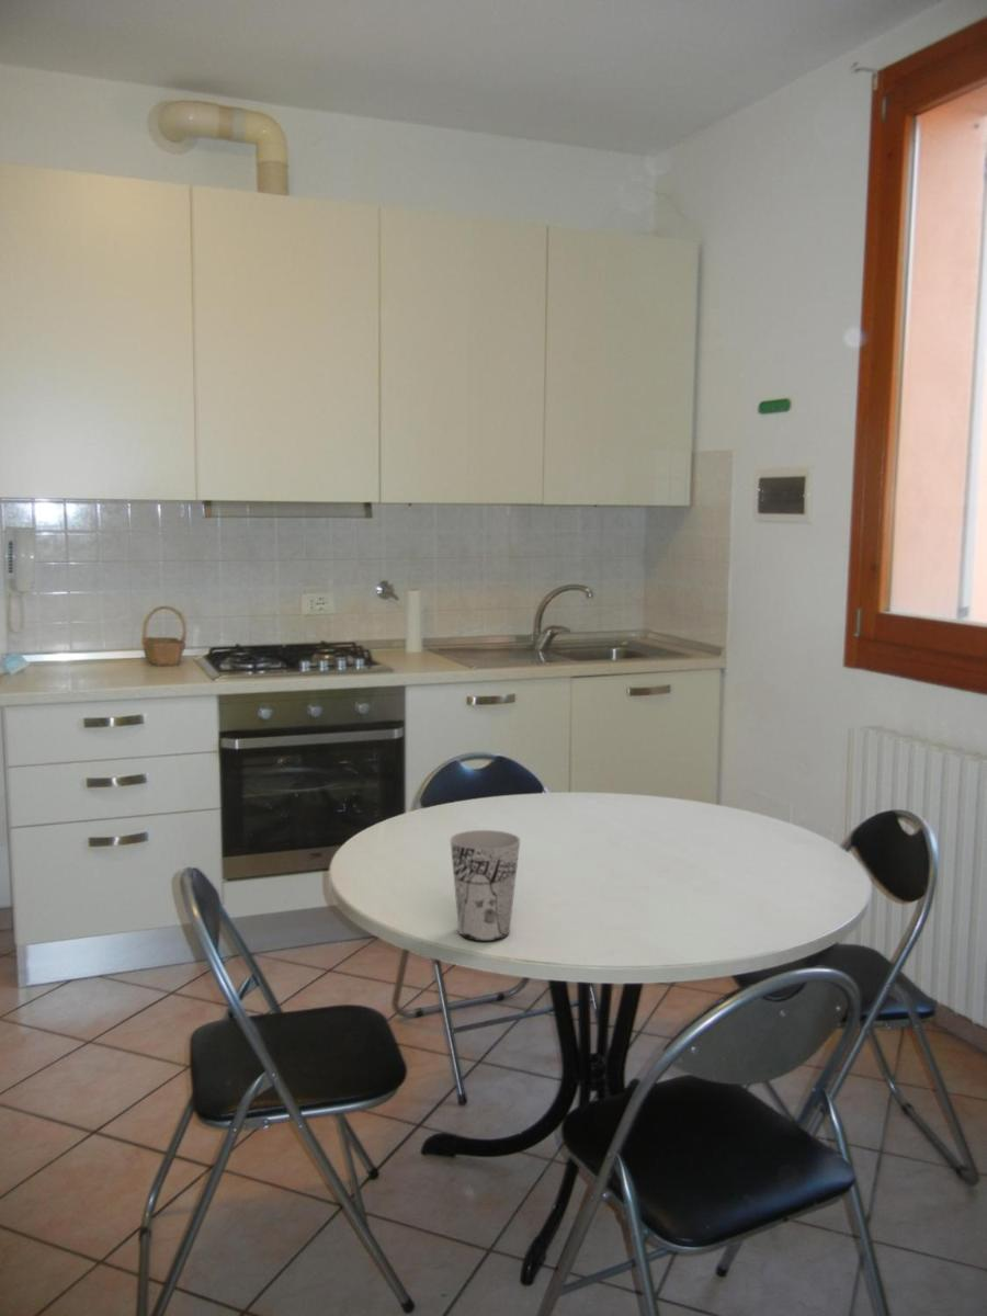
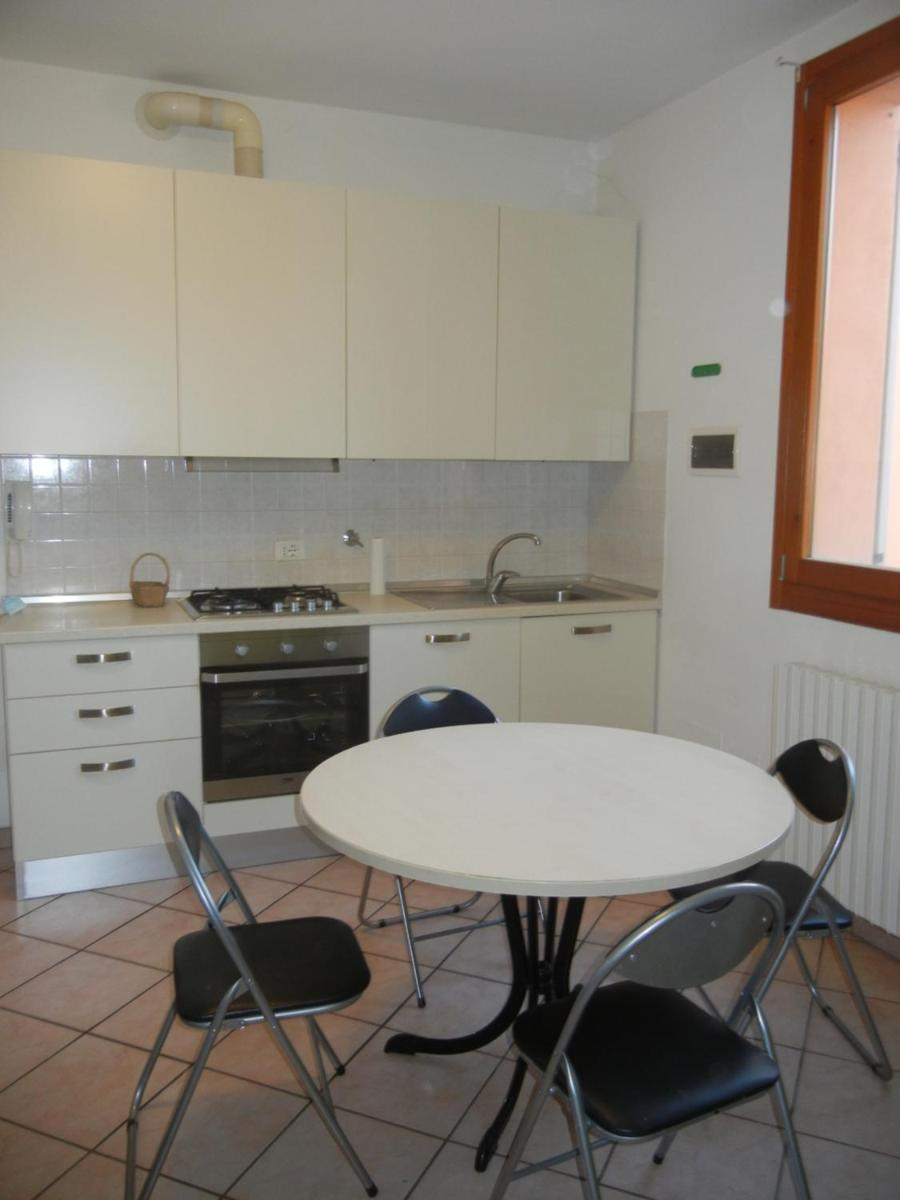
- cup [450,829,521,942]
